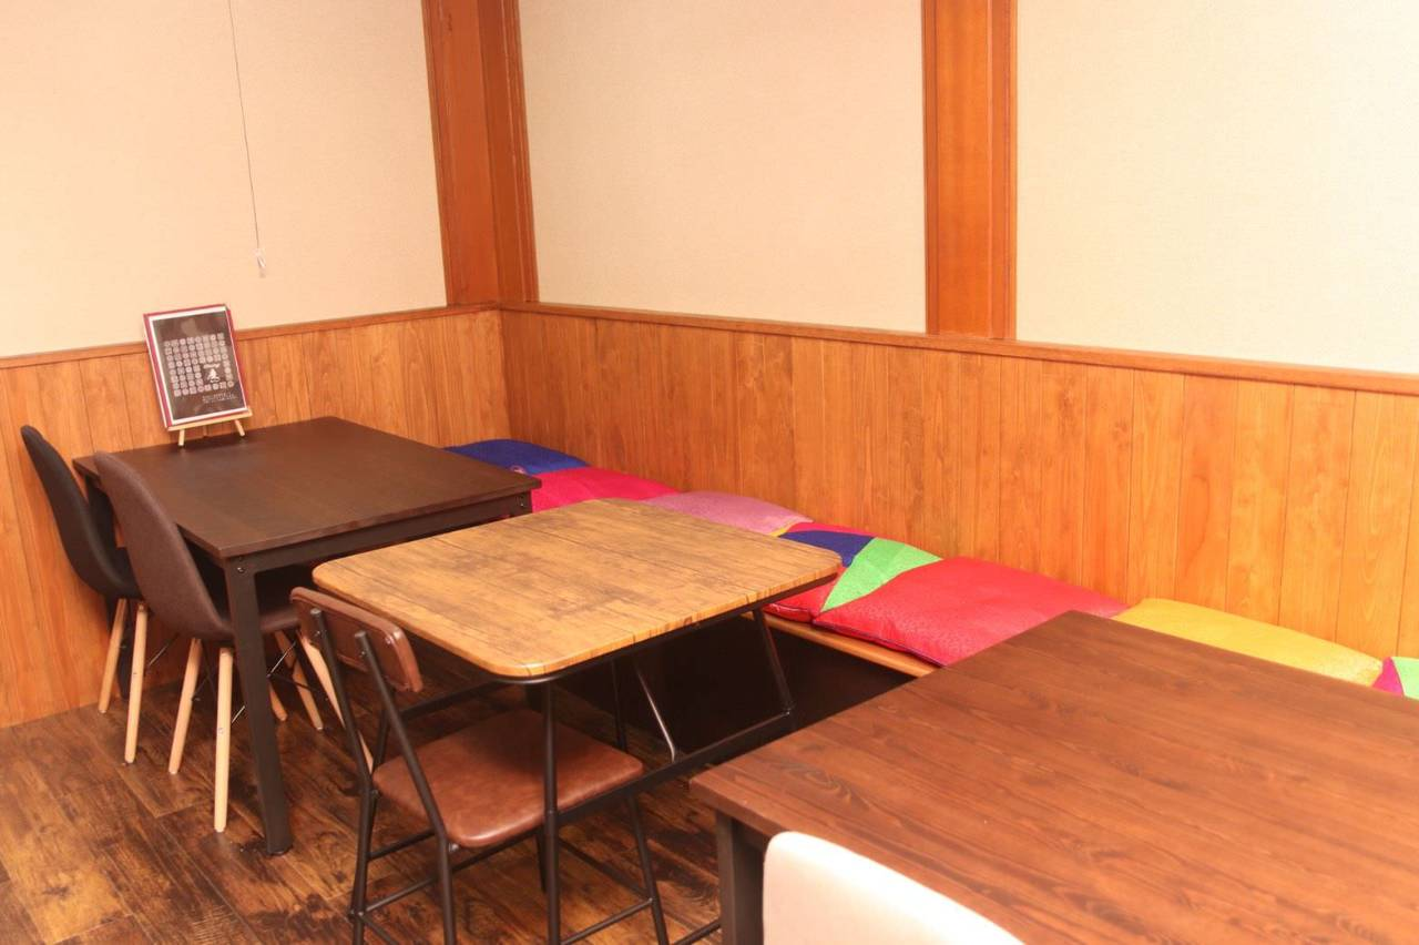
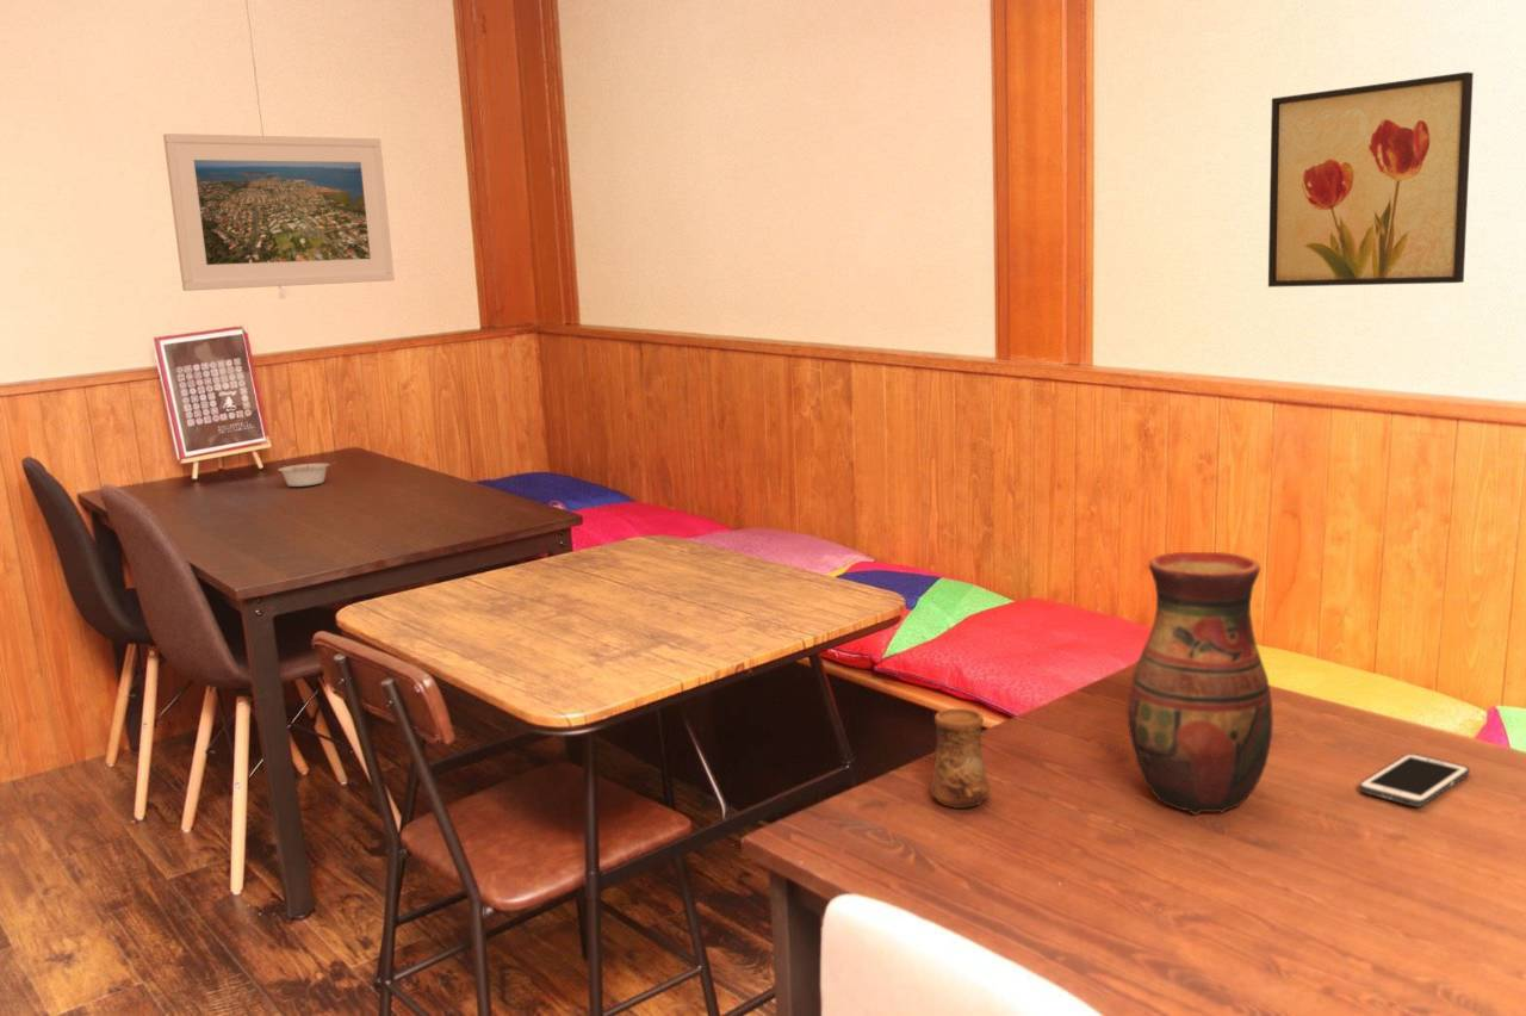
+ cup [929,707,991,810]
+ wall art [1267,70,1475,289]
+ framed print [162,132,396,292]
+ vase [1125,551,1274,816]
+ cell phone [1358,752,1470,809]
+ legume [277,460,339,488]
